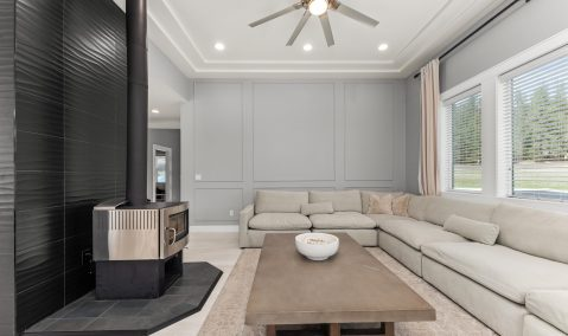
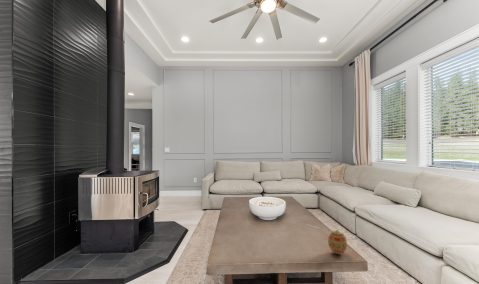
+ decorative egg [327,229,348,255]
